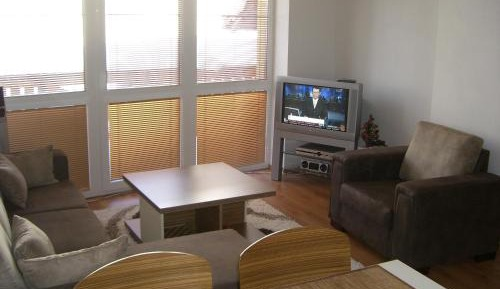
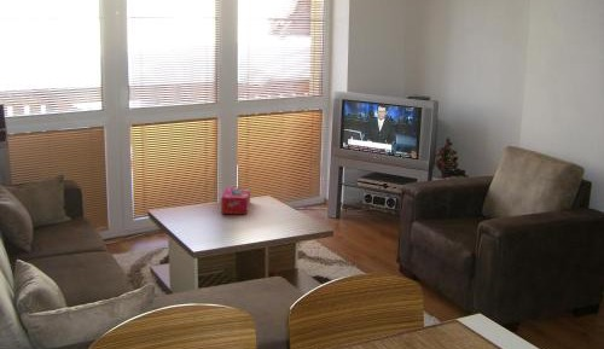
+ tissue box [220,186,251,215]
